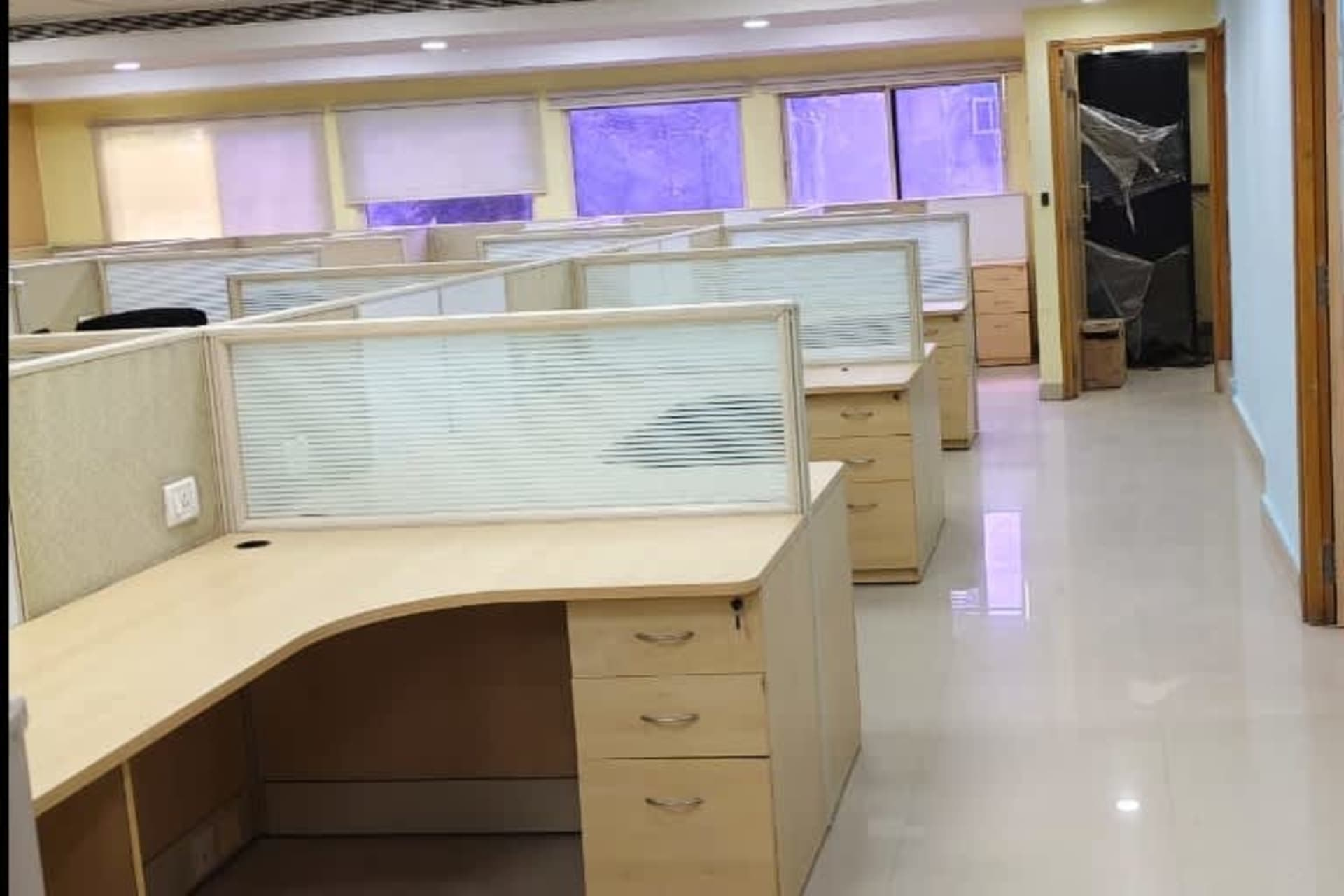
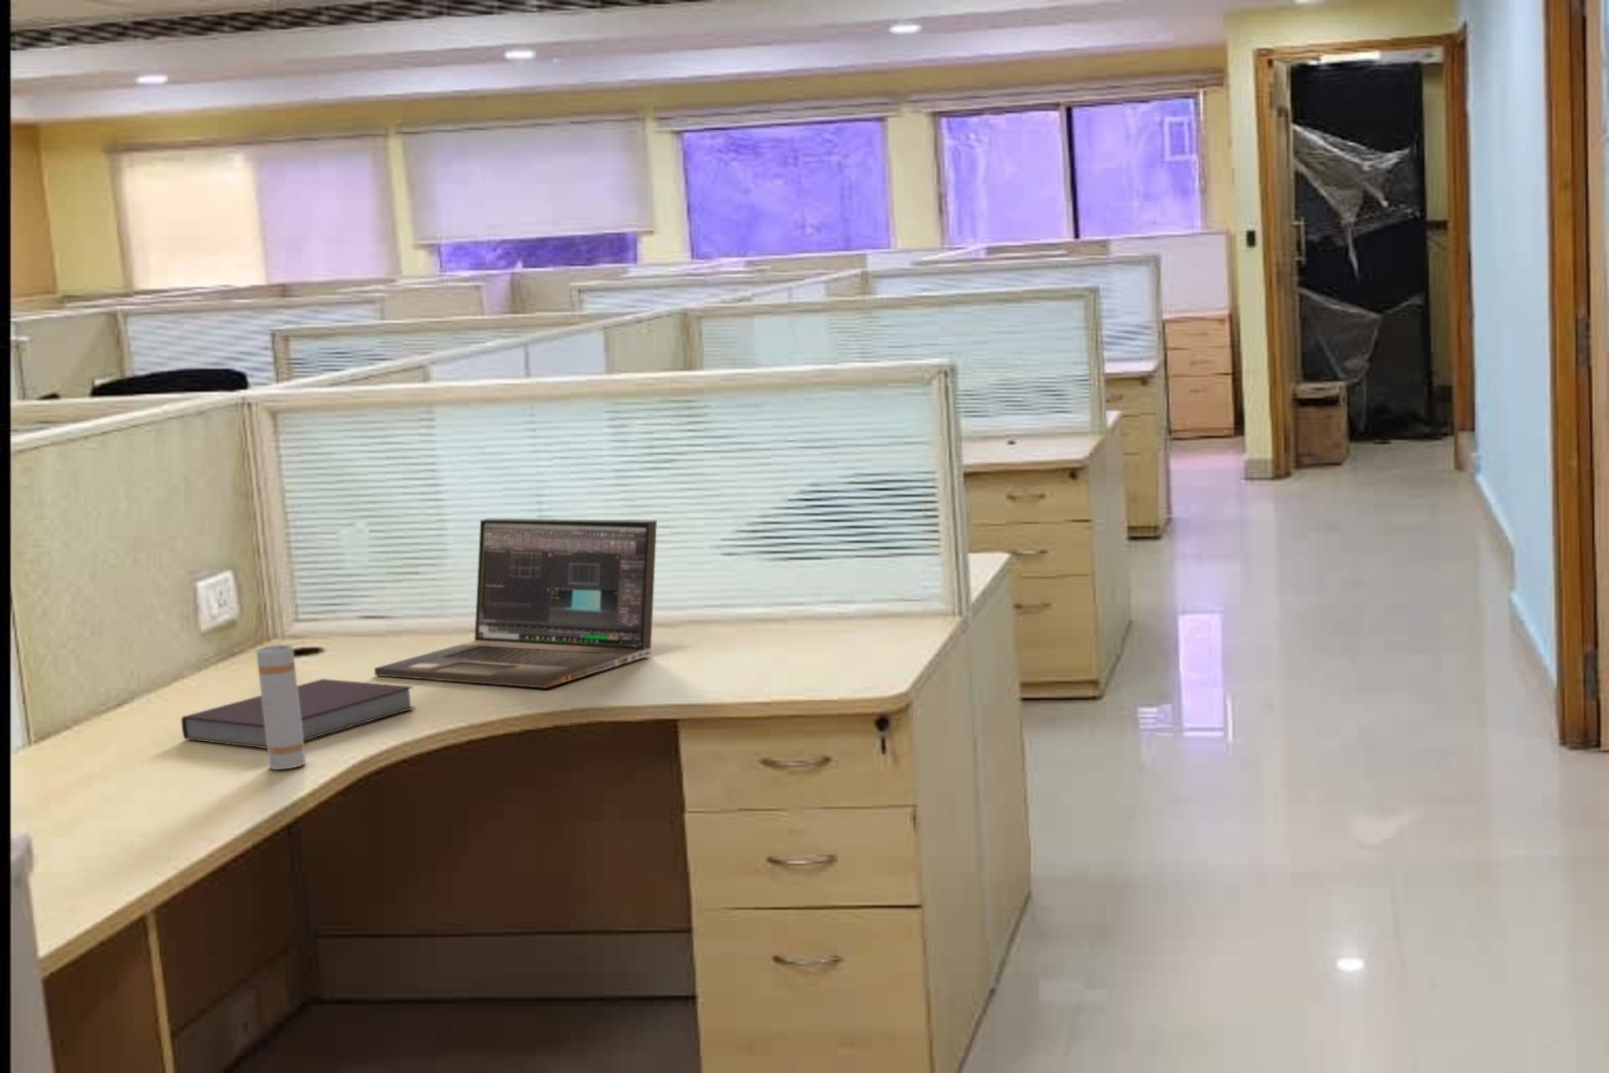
+ notebook [181,678,417,750]
+ beverage can [256,644,306,770]
+ laptop [374,519,657,689]
